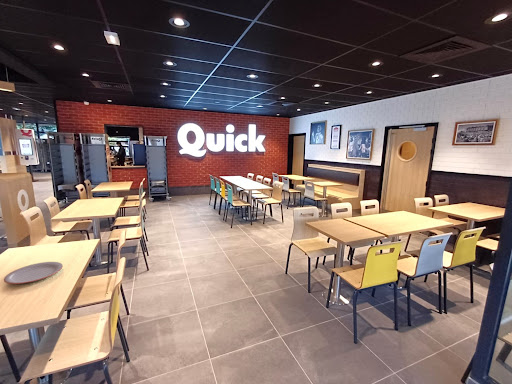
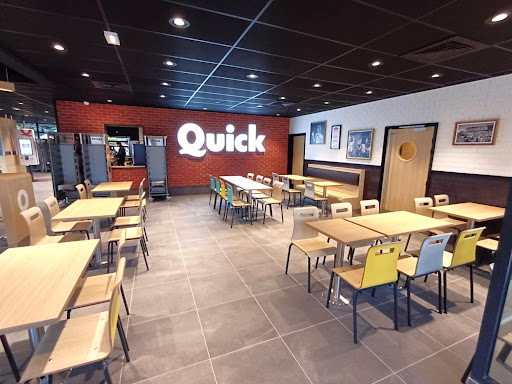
- plate [3,261,64,285]
